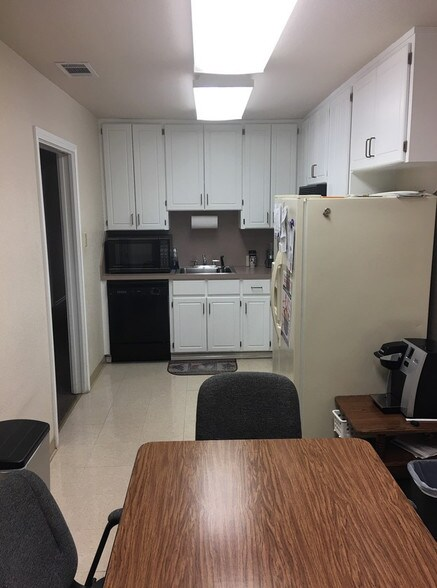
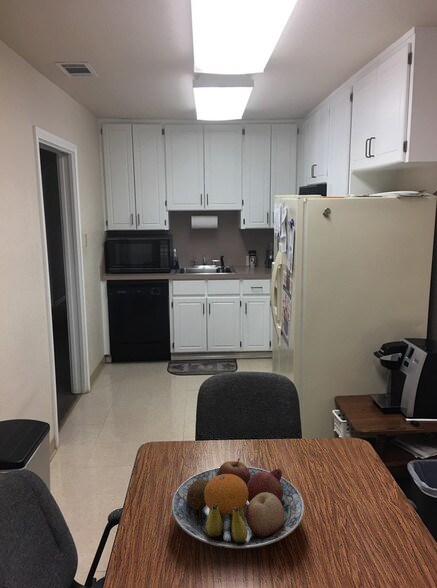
+ fruit bowl [171,457,305,549]
